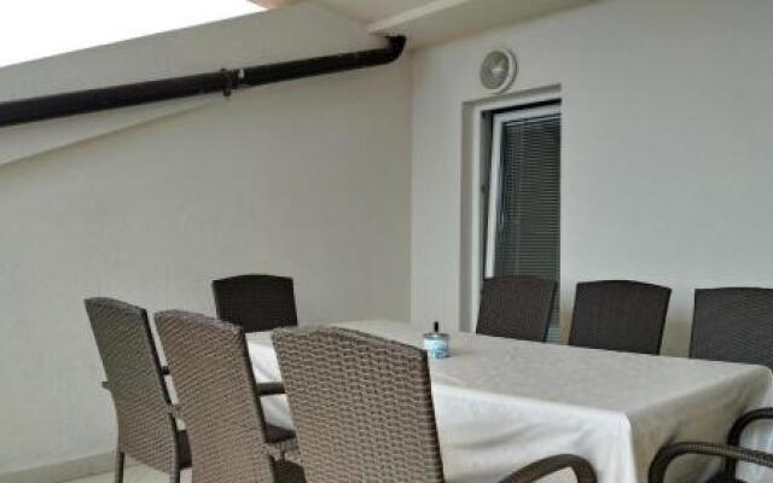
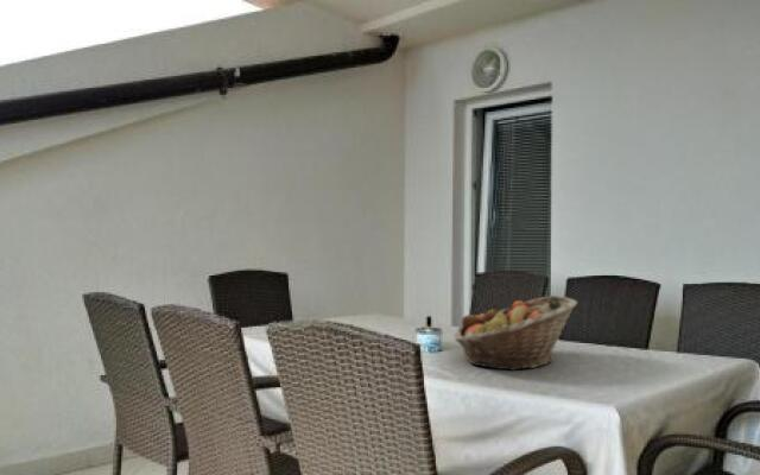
+ fruit basket [454,294,578,372]
